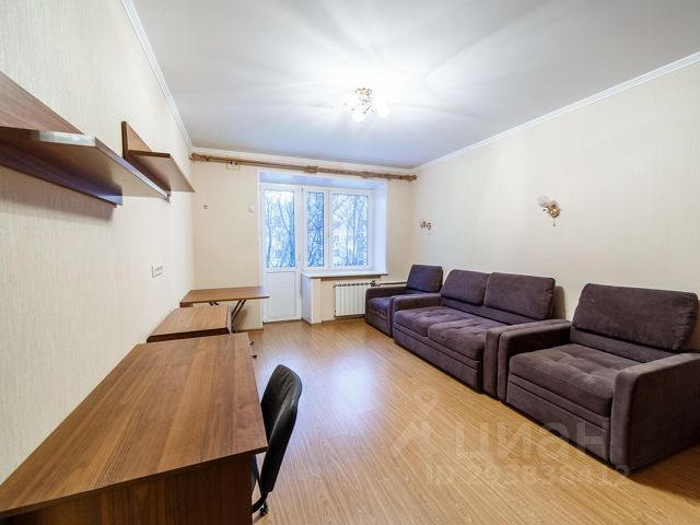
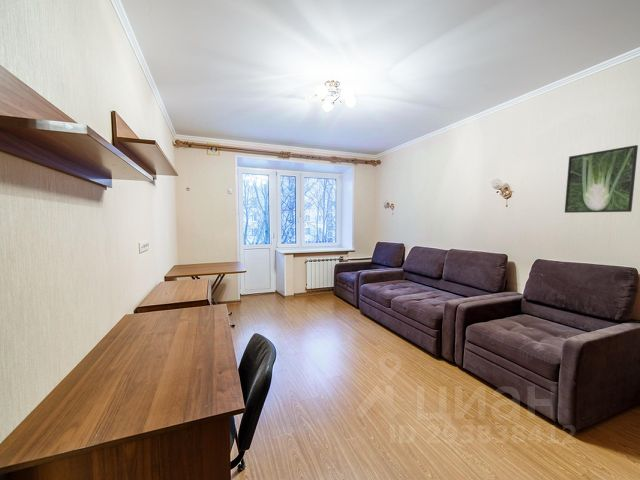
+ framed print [564,144,639,214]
